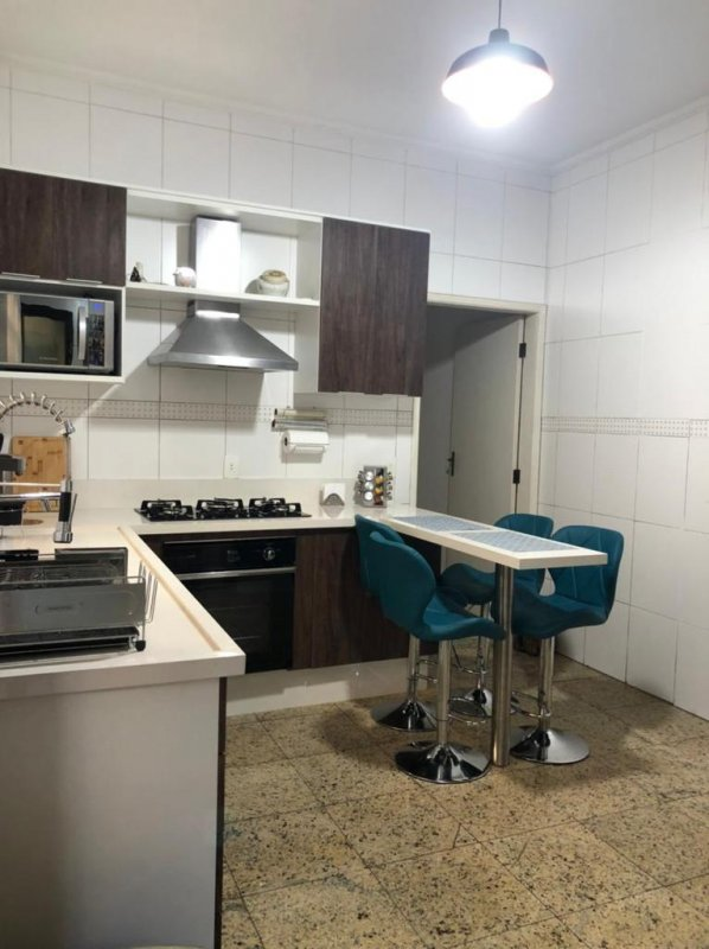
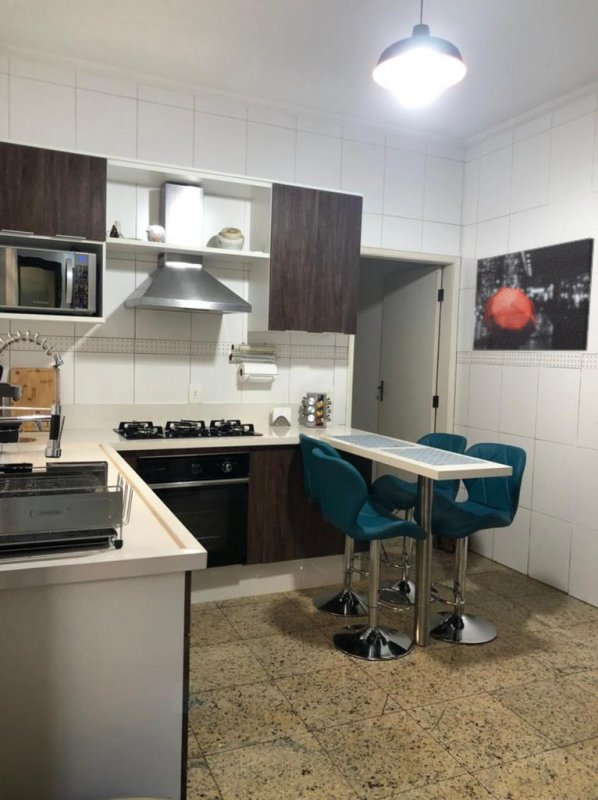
+ wall art [472,237,595,352]
